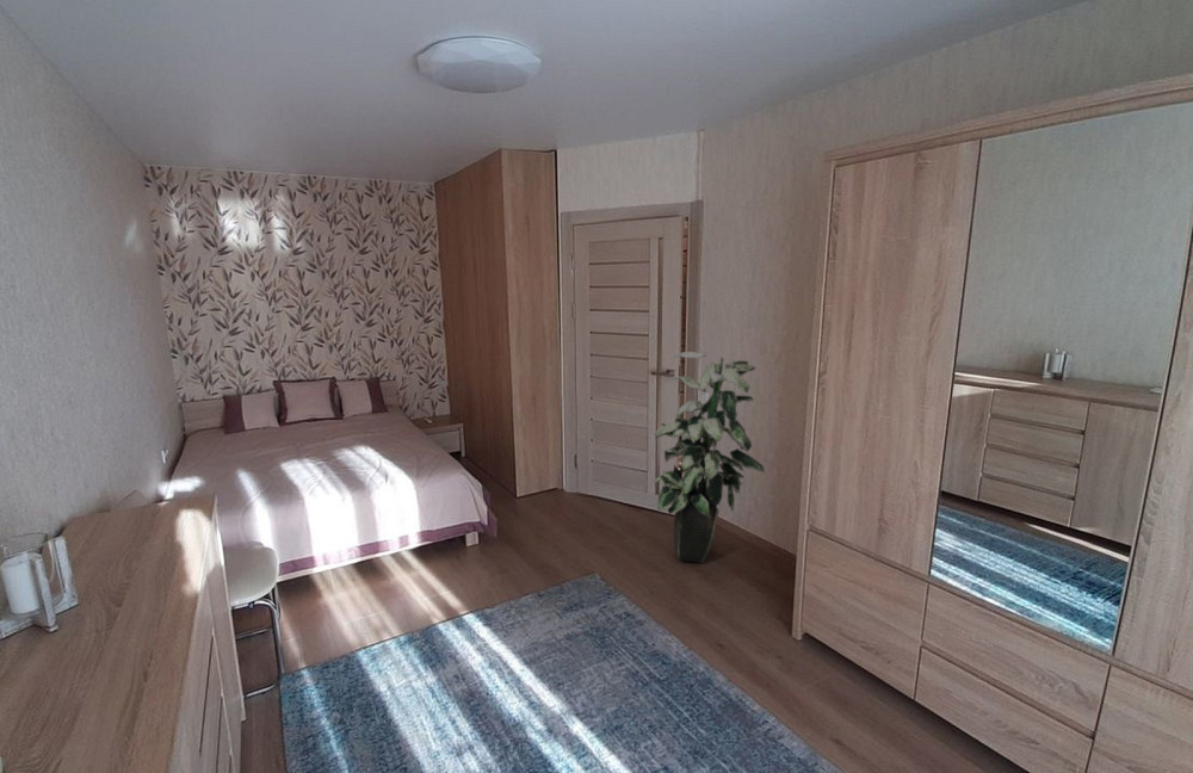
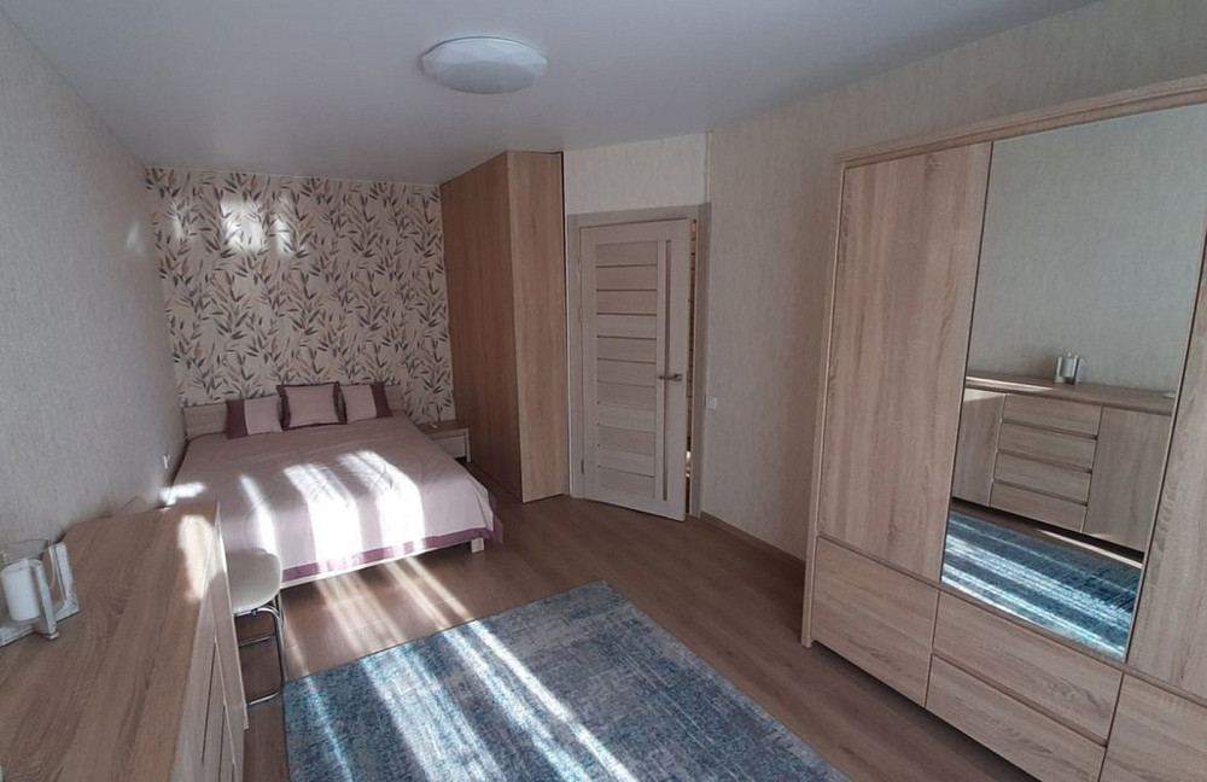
- indoor plant [651,351,766,564]
